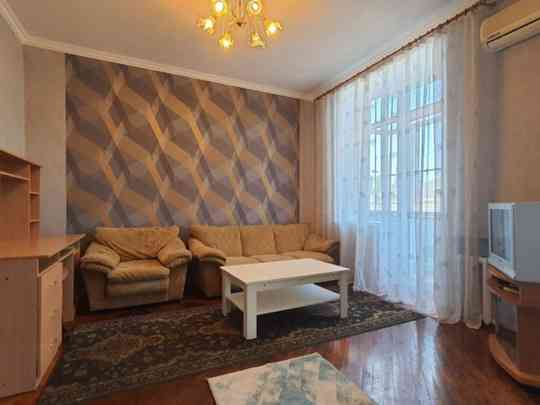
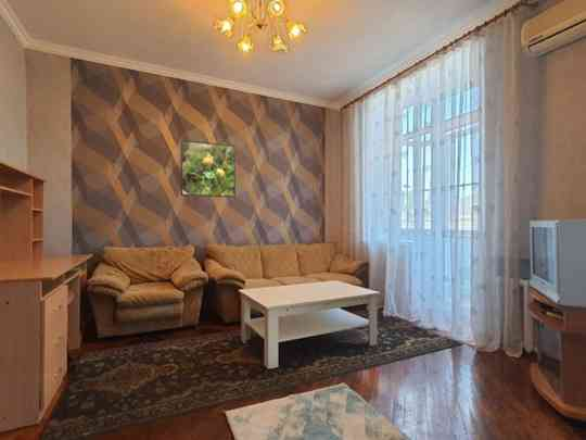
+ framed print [180,139,237,199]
